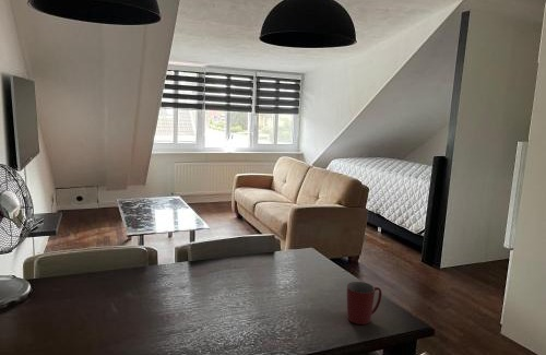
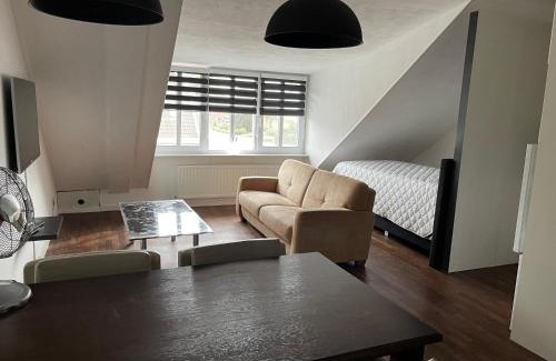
- mug [346,281,382,326]
